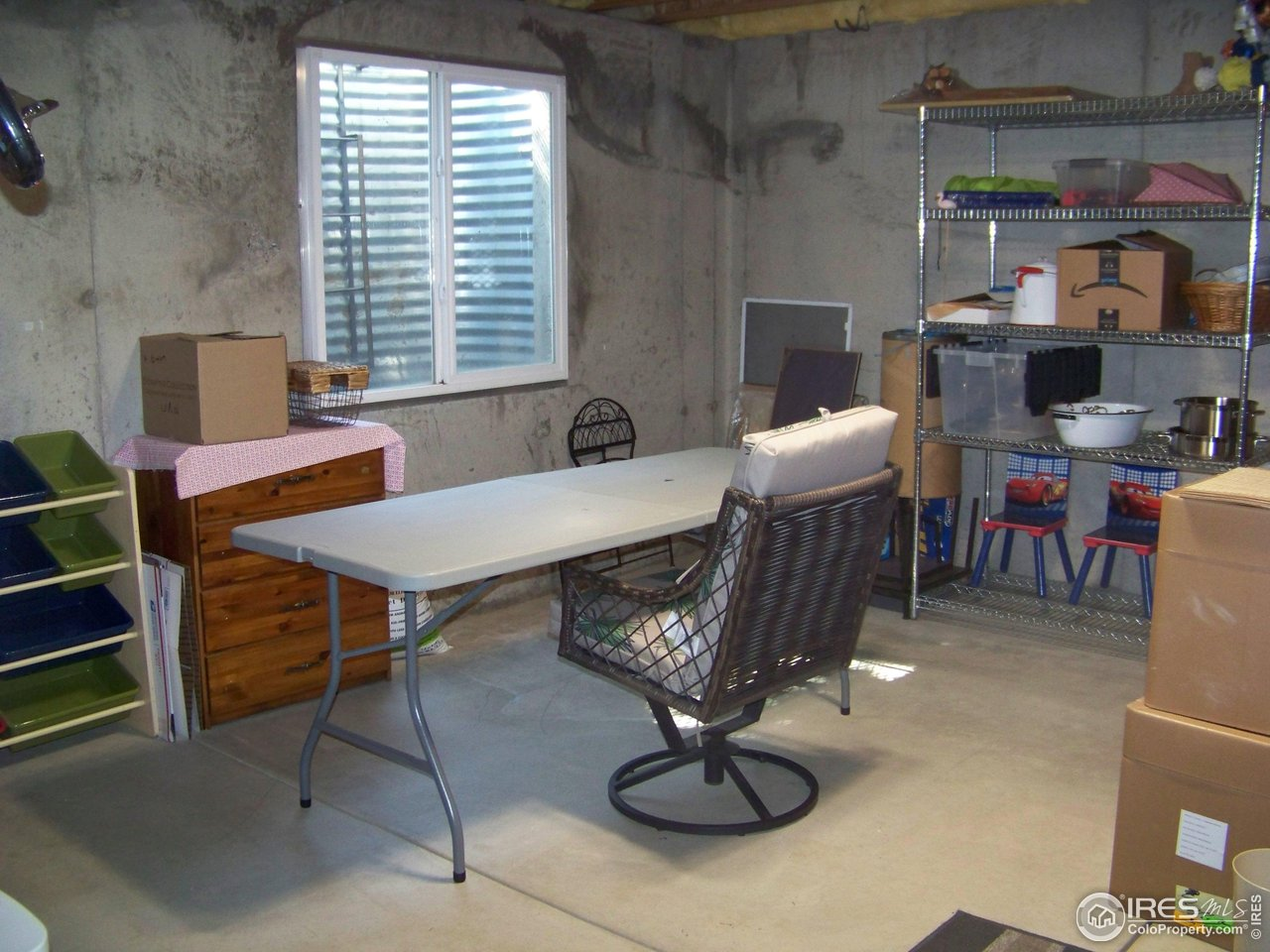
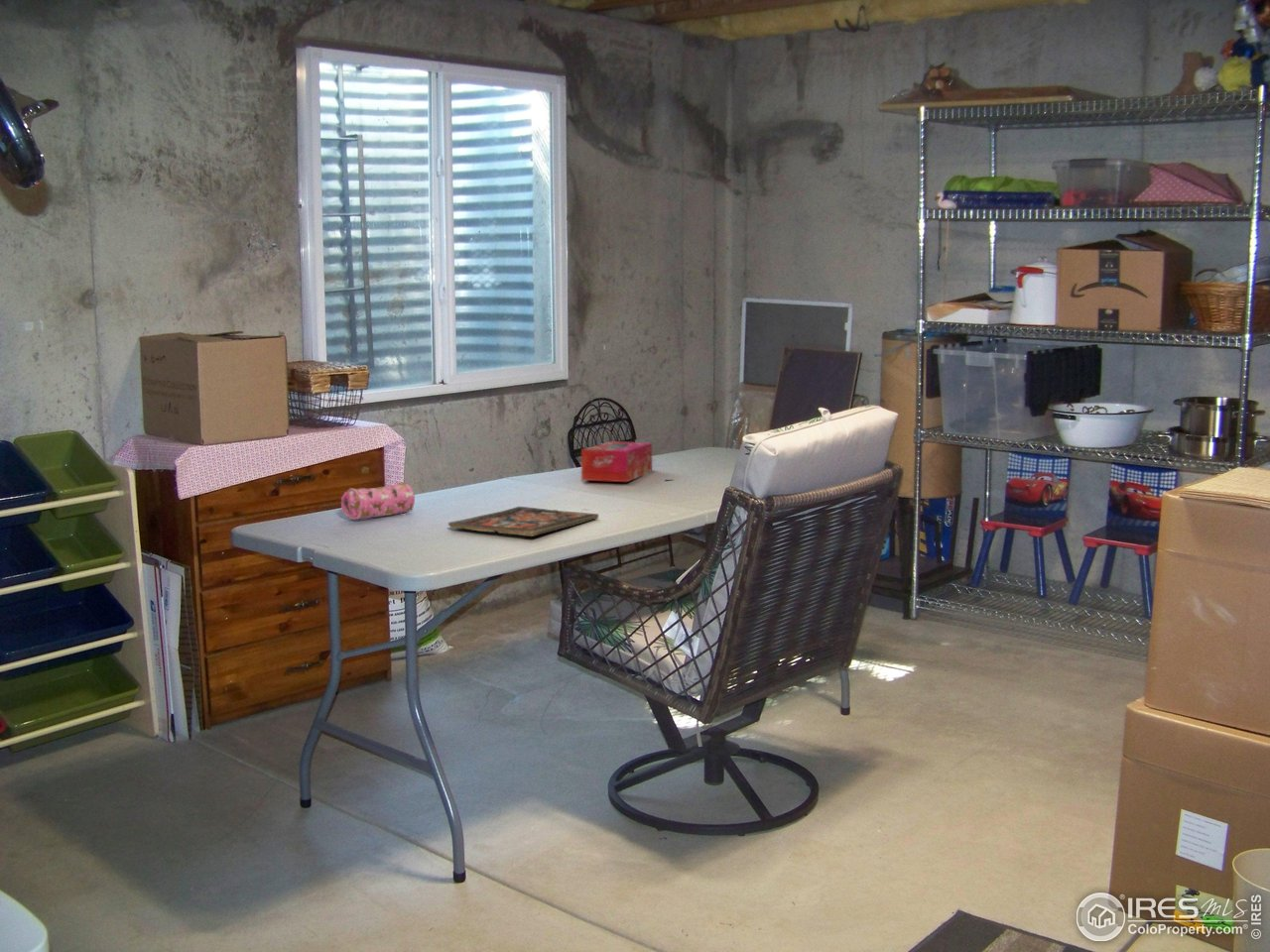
+ pencil case [340,482,416,521]
+ board game [447,506,599,537]
+ tissue box [580,440,653,483]
